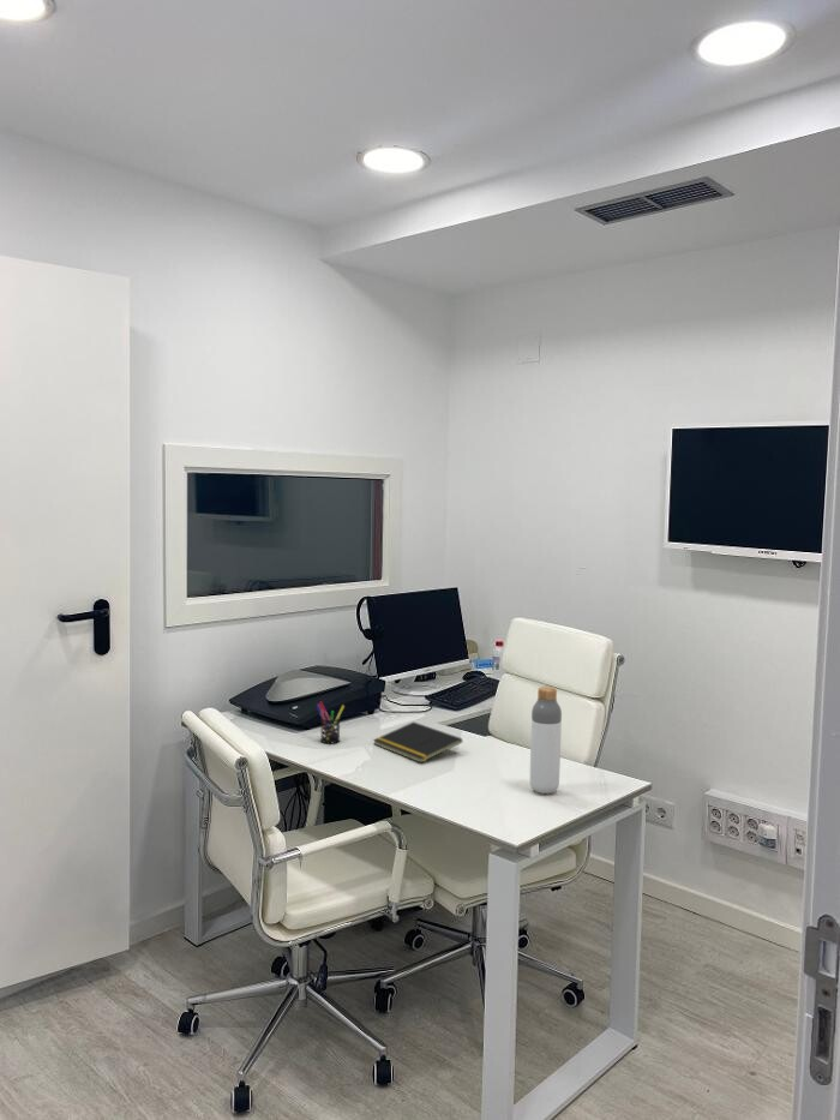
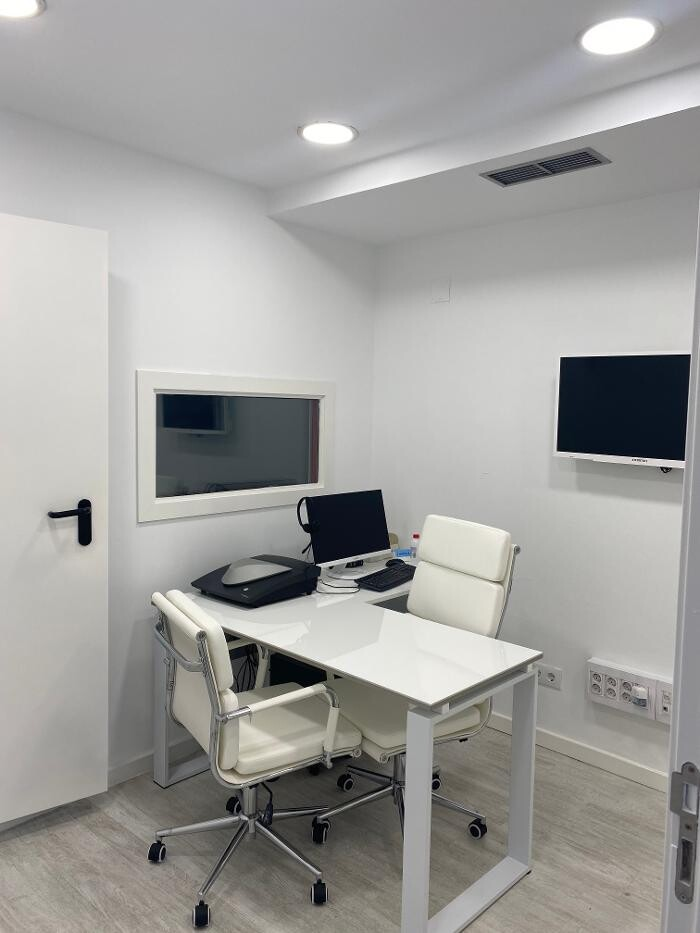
- pen holder [314,701,346,744]
- notepad [372,720,463,763]
- bottle [528,685,563,795]
